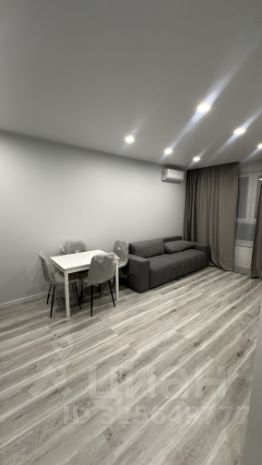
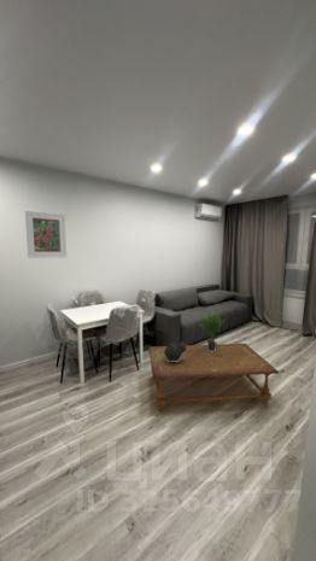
+ coffee table [148,343,280,411]
+ ceramic pot [164,340,187,362]
+ potted plant [200,306,226,352]
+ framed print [24,210,68,259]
